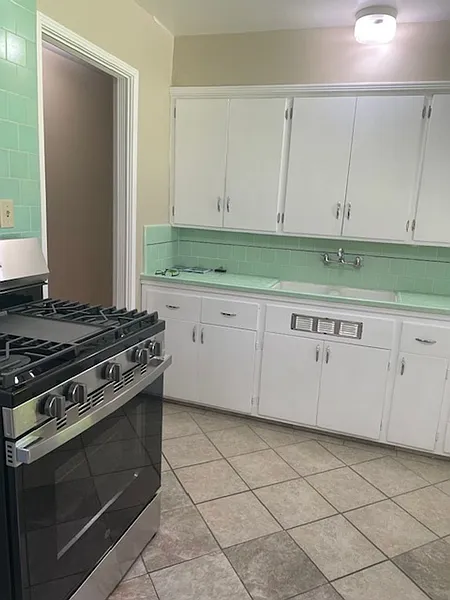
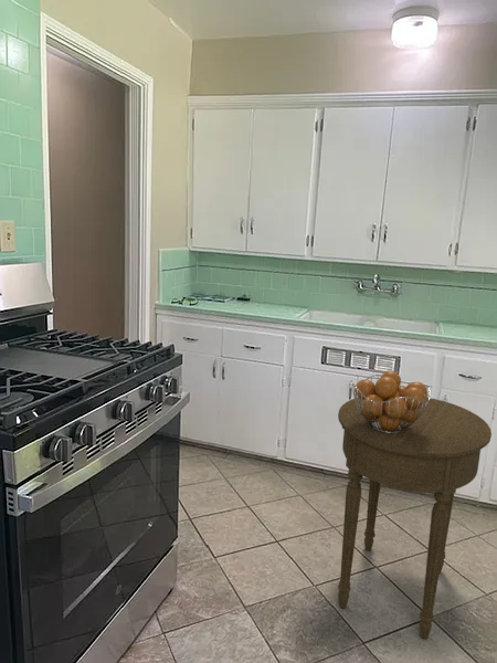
+ side table [337,397,493,640]
+ fruit basket [351,369,432,434]
